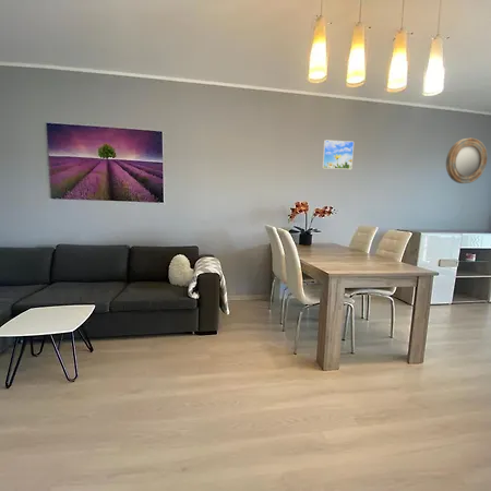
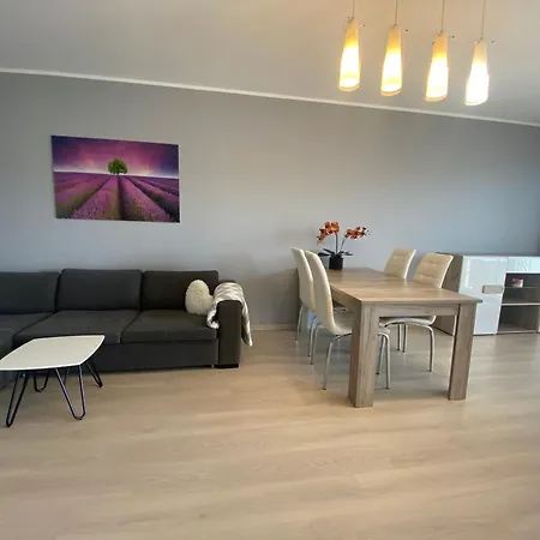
- home mirror [445,137,489,184]
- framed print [321,139,355,170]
